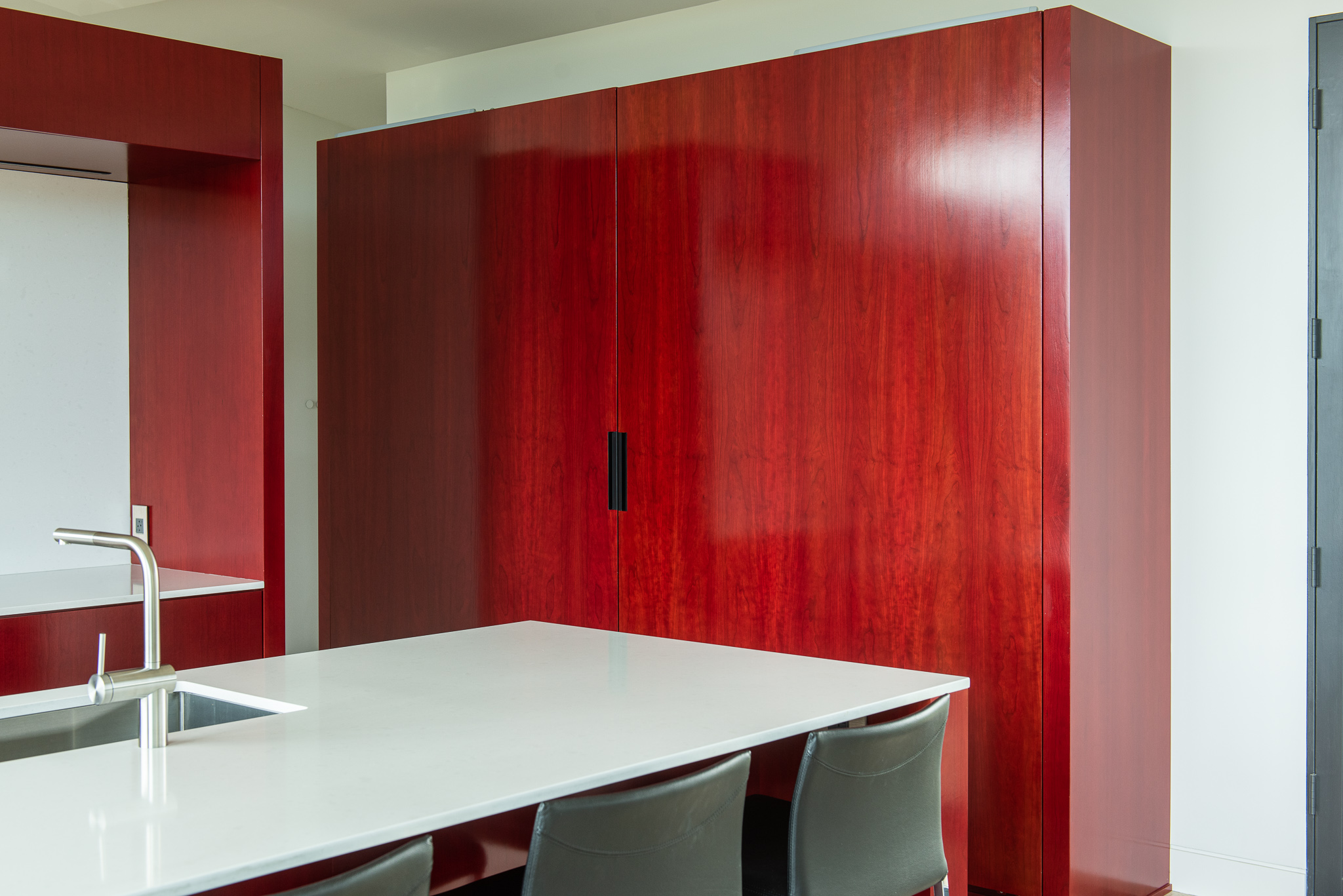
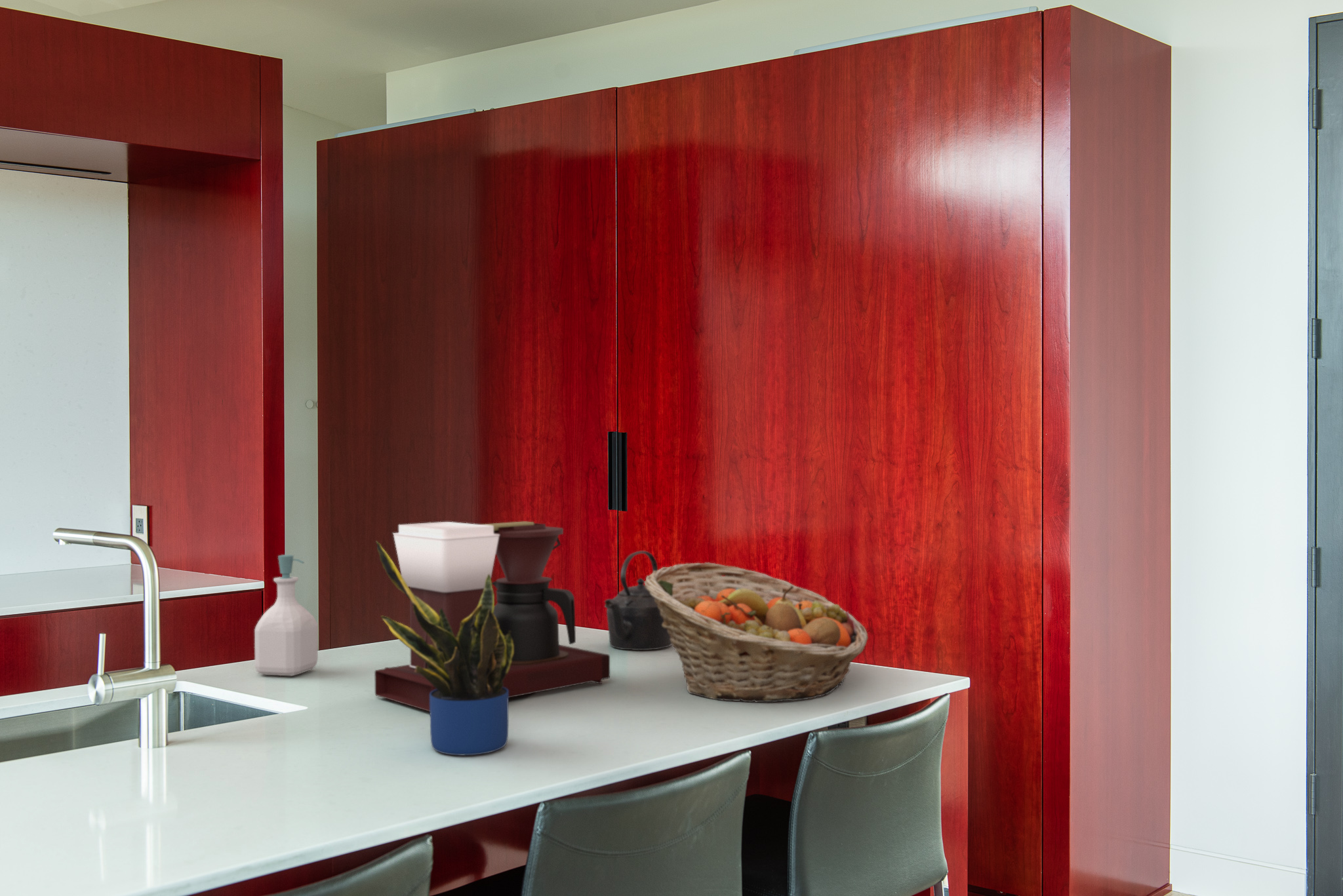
+ coffee maker [374,520,611,712]
+ potted plant [375,541,513,756]
+ kettle [604,551,672,651]
+ fruit basket [644,562,869,703]
+ soap bottle [254,554,319,676]
